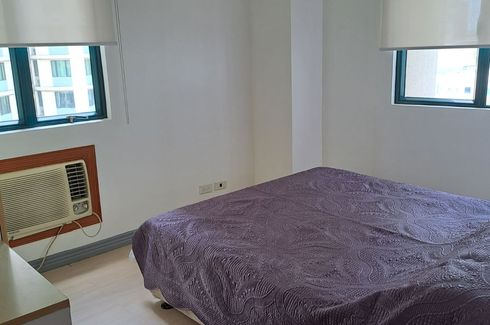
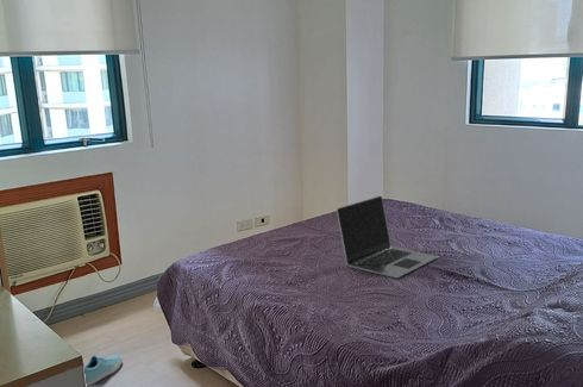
+ laptop [336,194,439,279]
+ sneaker [83,354,123,387]
